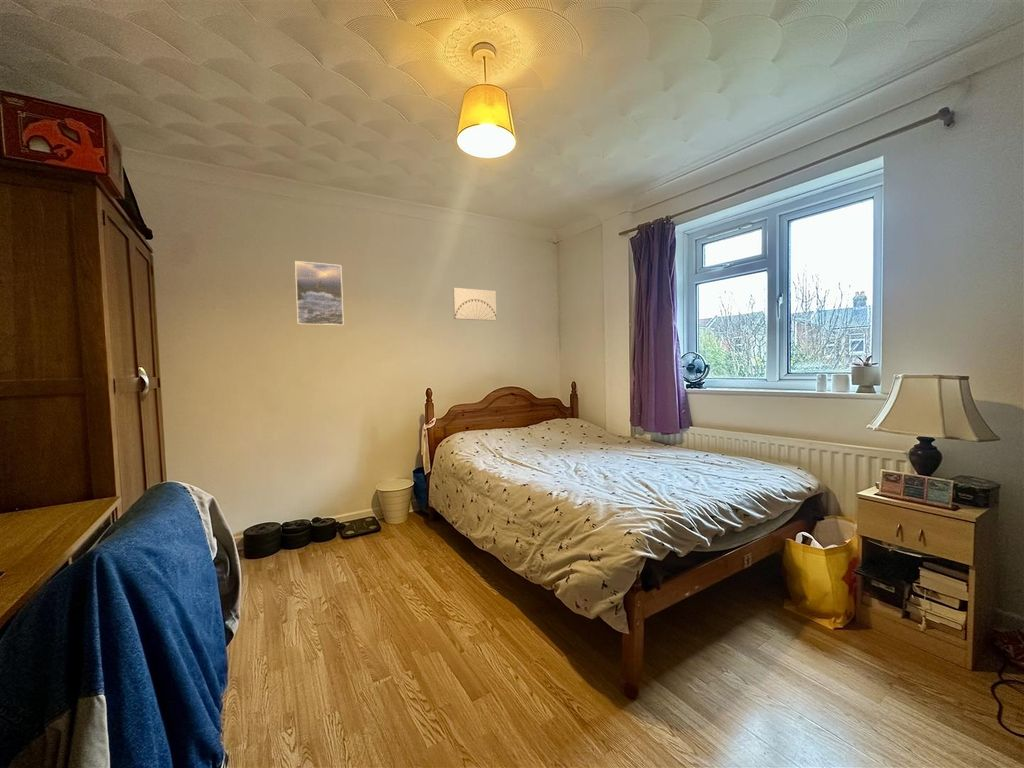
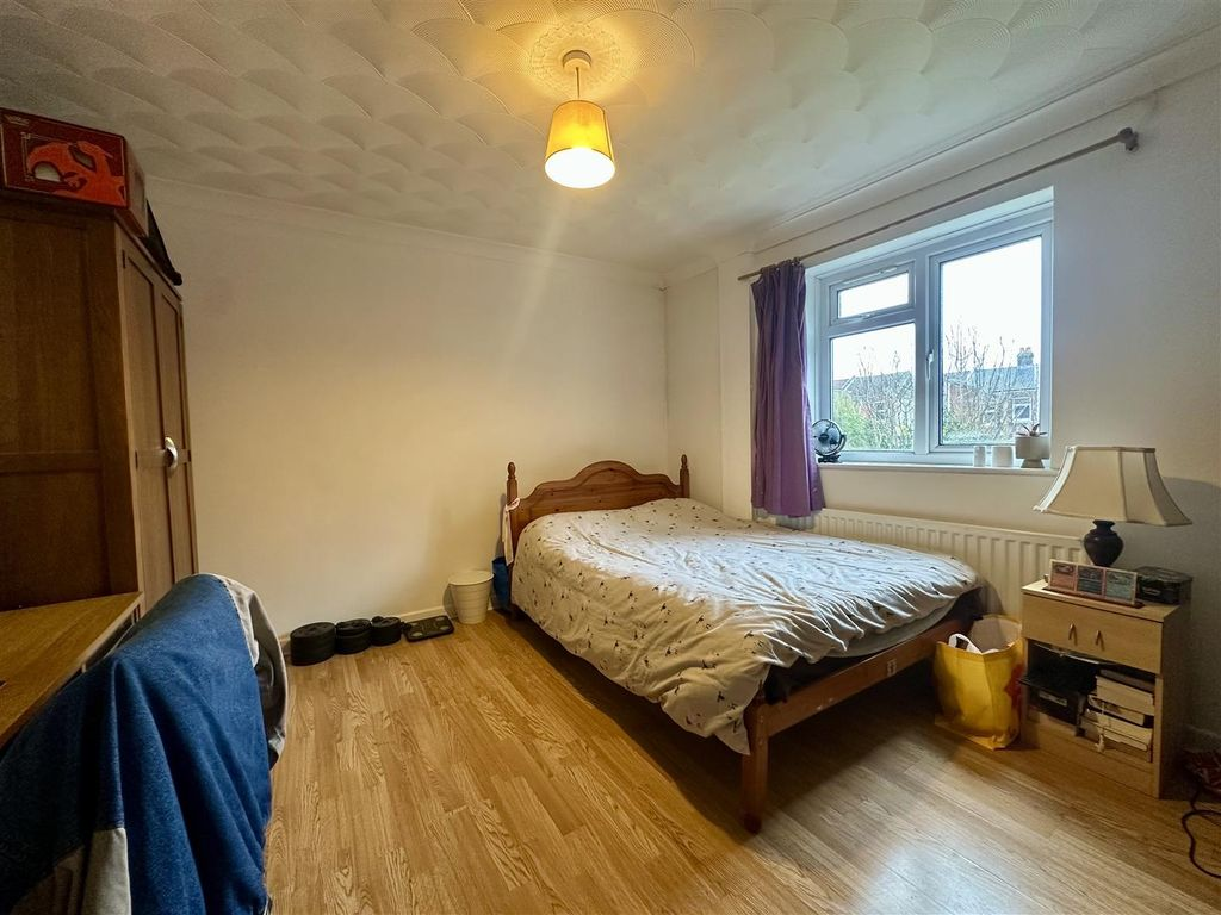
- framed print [294,260,345,327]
- wall art [452,287,497,322]
